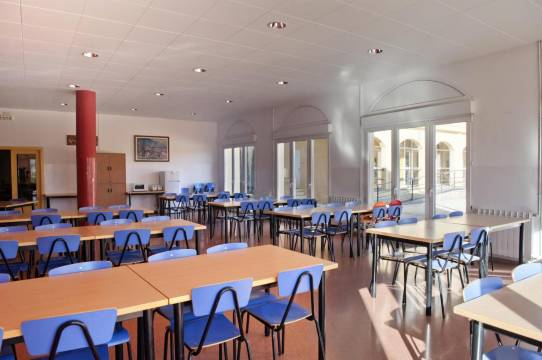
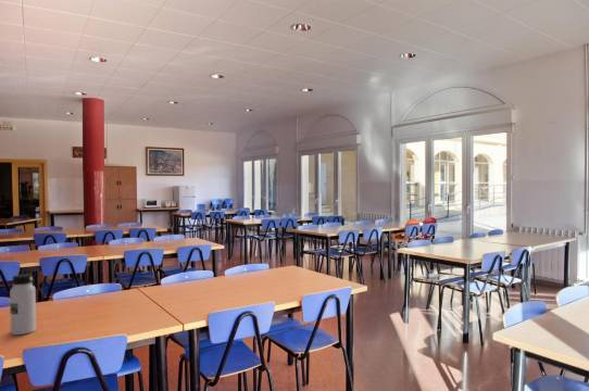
+ water bottle [9,273,37,336]
